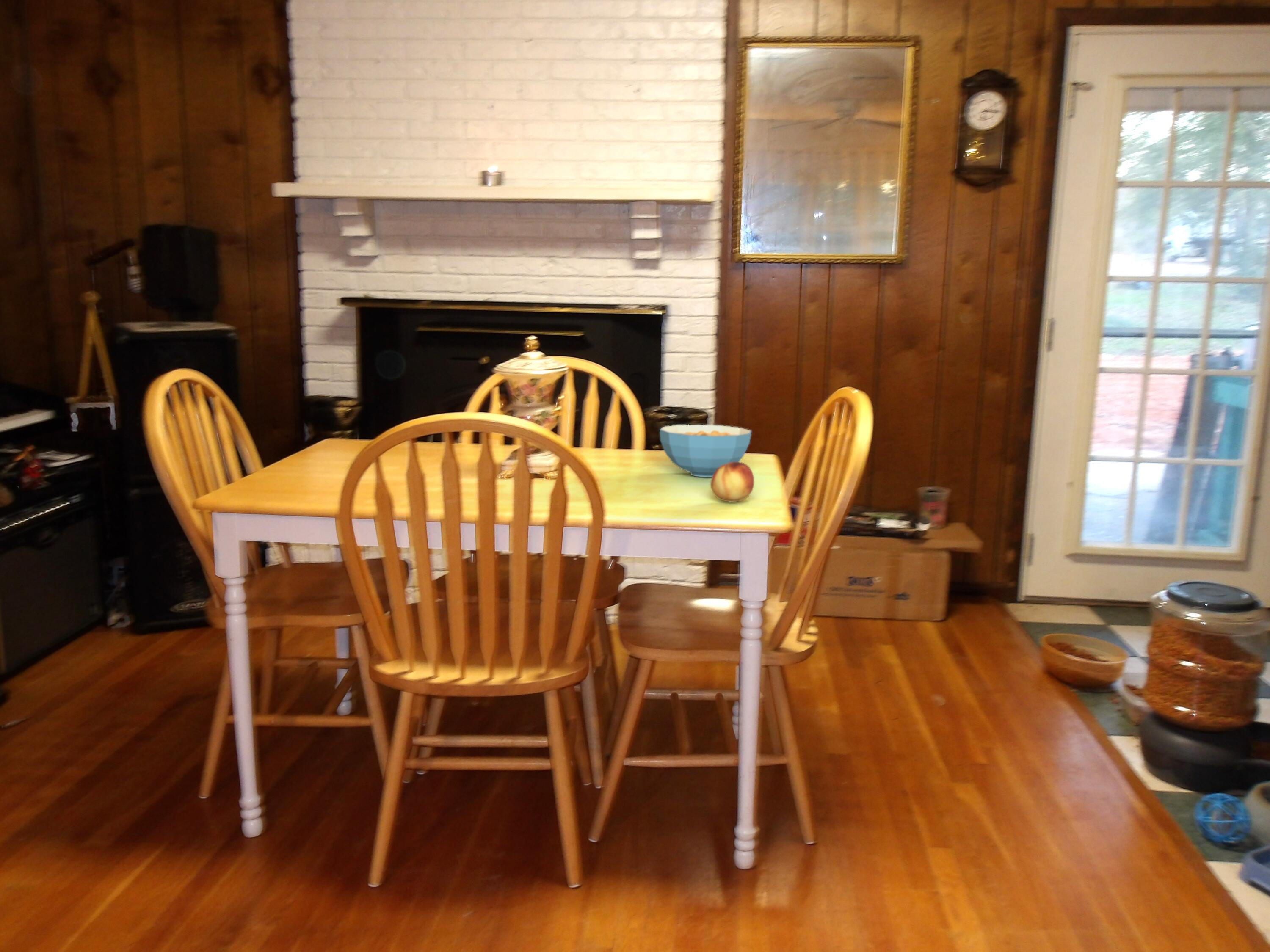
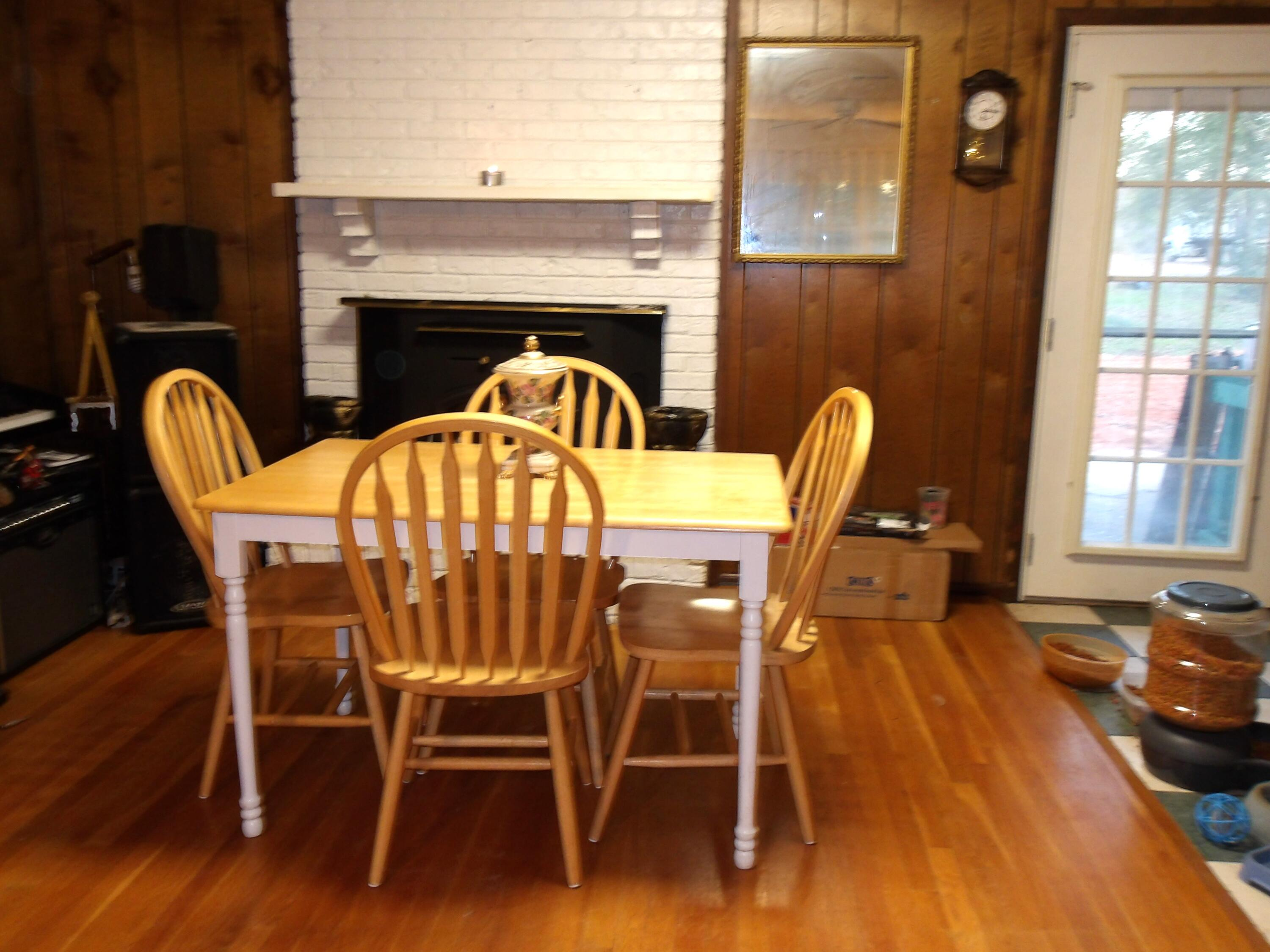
- cereal bowl [659,424,752,477]
- fruit [710,462,755,502]
